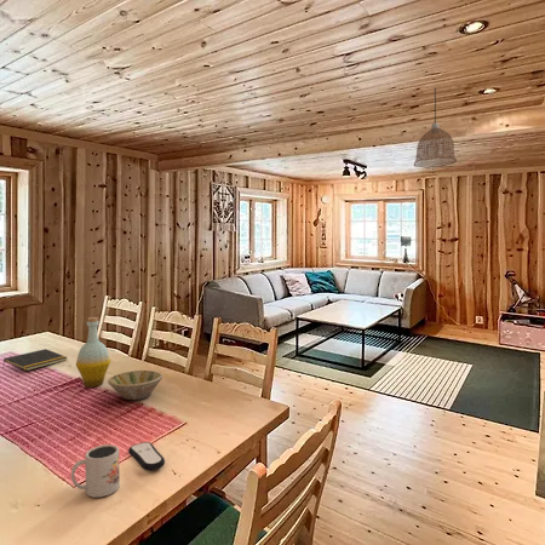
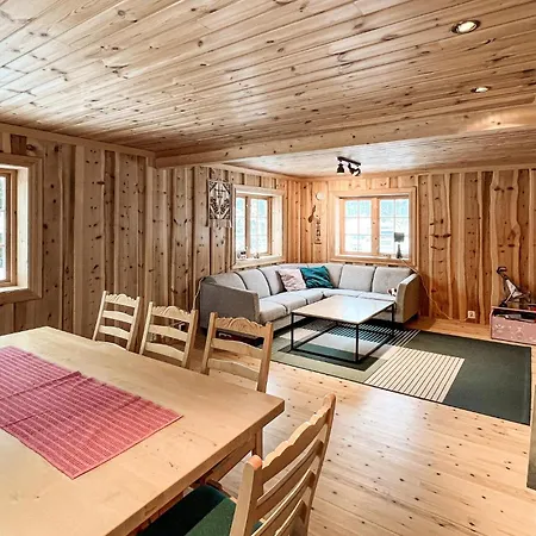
- bowl [107,369,164,401]
- remote control [127,441,166,472]
- mug [70,443,121,498]
- notepad [2,348,68,372]
- bottle [75,316,111,388]
- pendant lamp [413,86,458,170]
